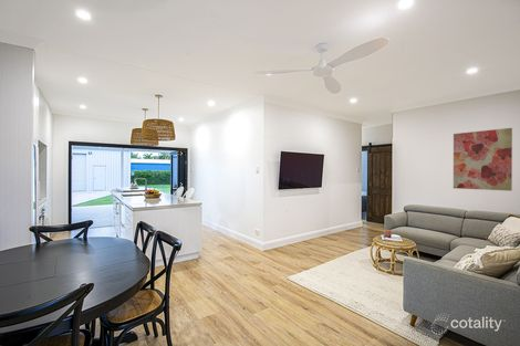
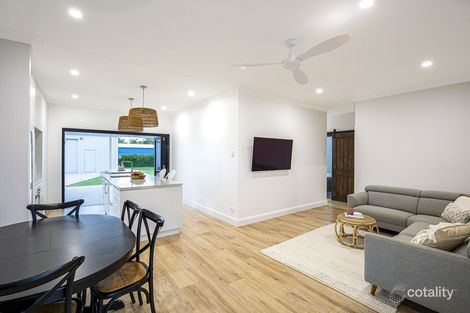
- wall art [453,127,513,192]
